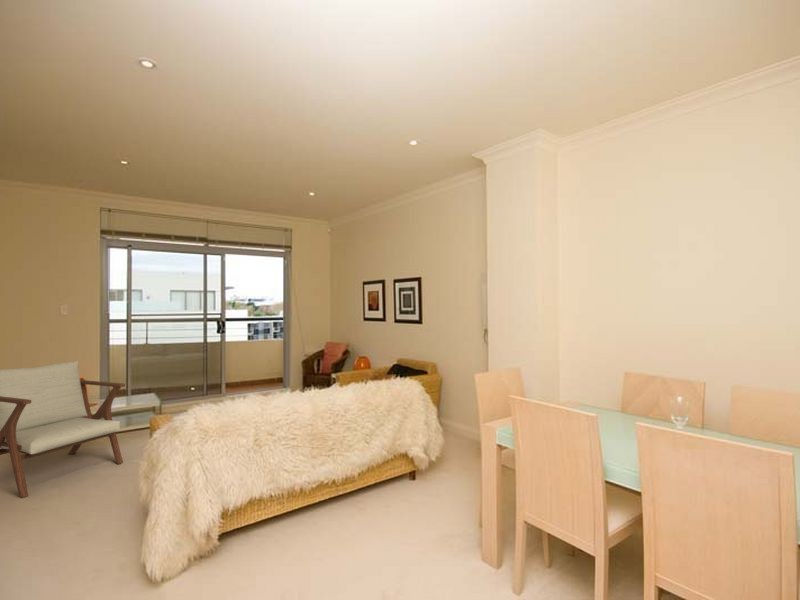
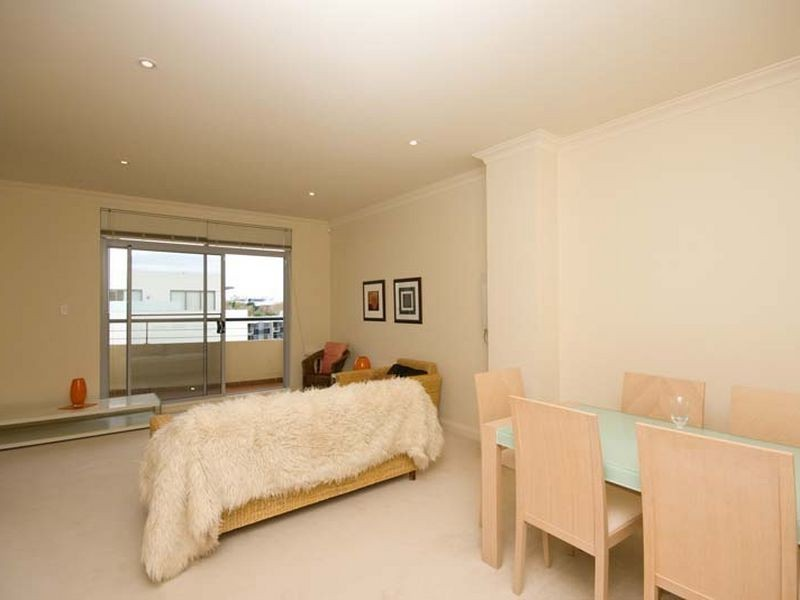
- lounge chair [0,360,126,498]
